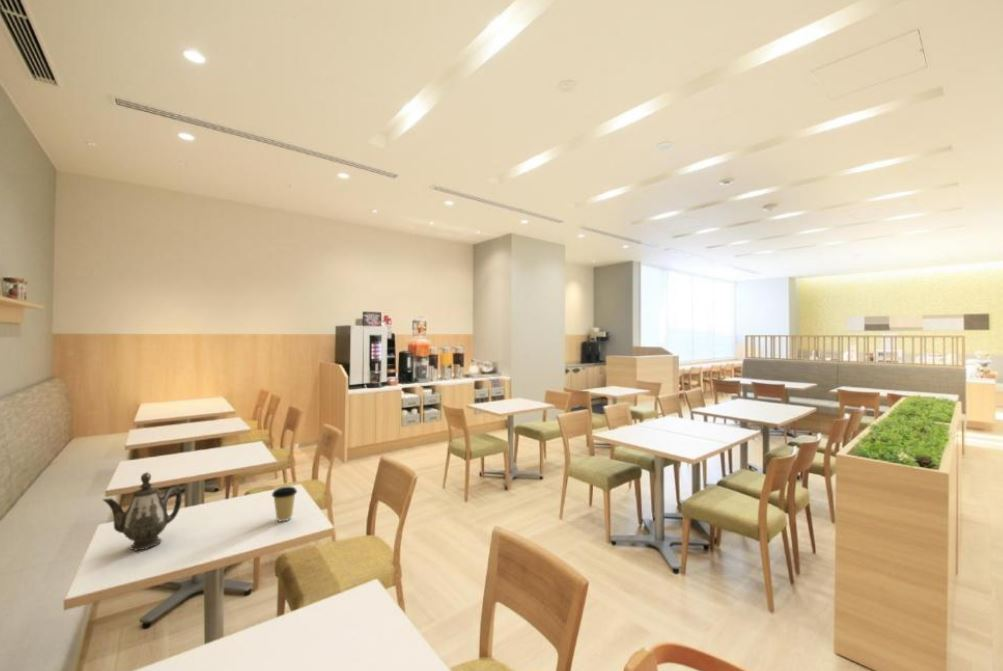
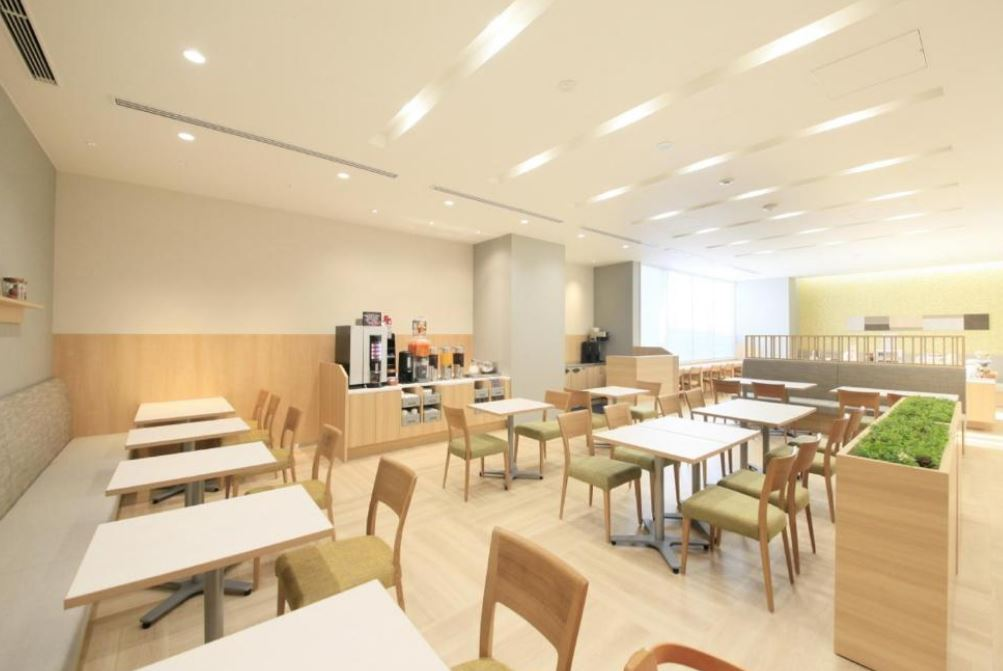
- teapot [102,471,183,551]
- coffee cup [271,485,298,523]
